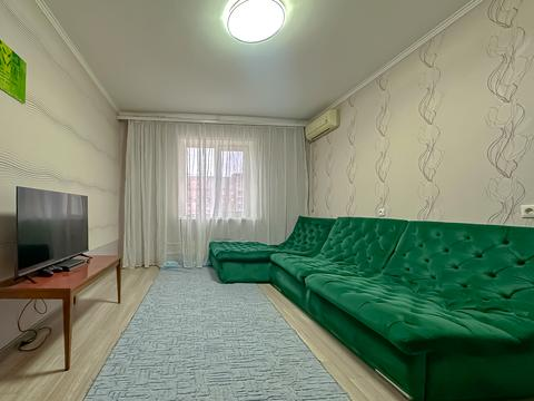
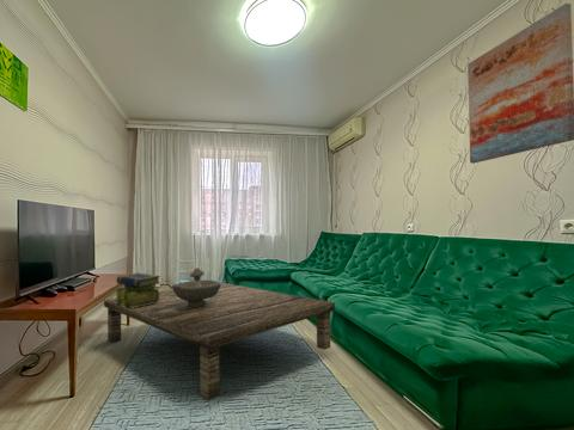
+ decorative bowl [171,266,220,307]
+ coffee table [103,281,336,401]
+ stack of books [114,271,161,308]
+ wall art [466,2,574,165]
